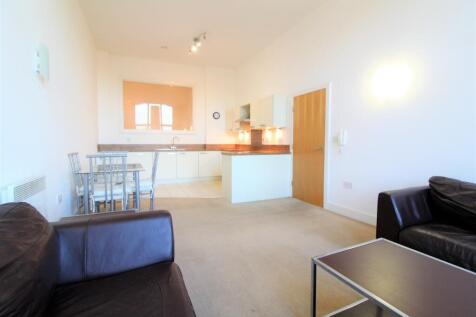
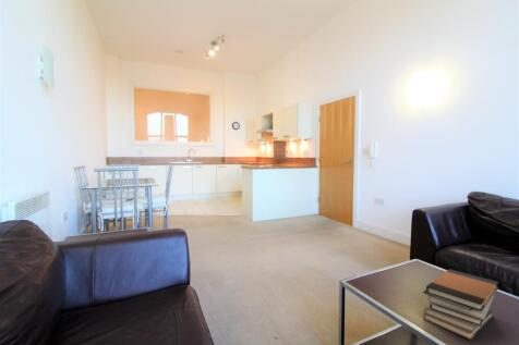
+ book stack [422,268,499,341]
